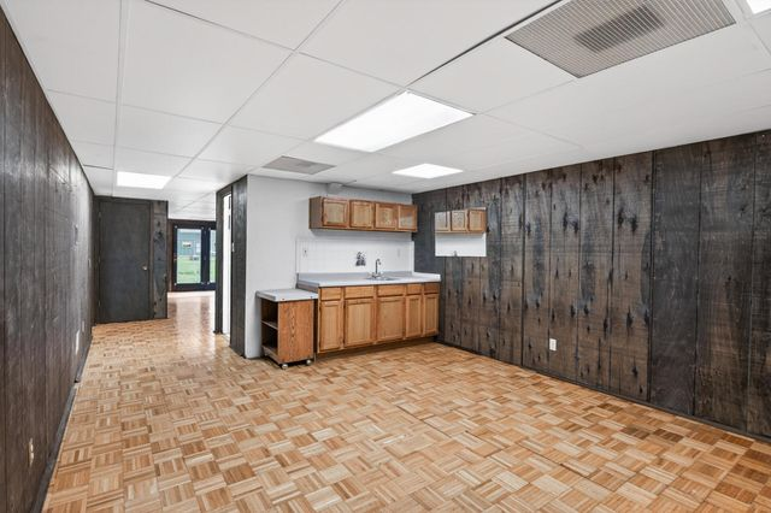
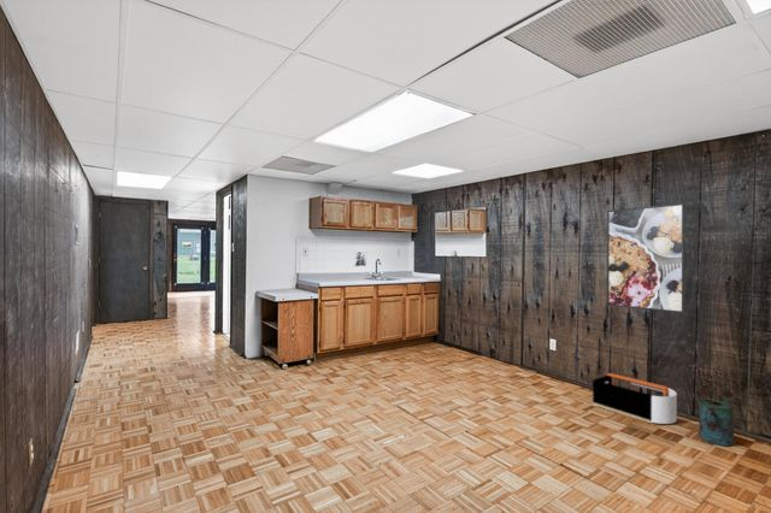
+ watering can [698,390,735,448]
+ storage bin [592,372,678,425]
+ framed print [606,202,685,314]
